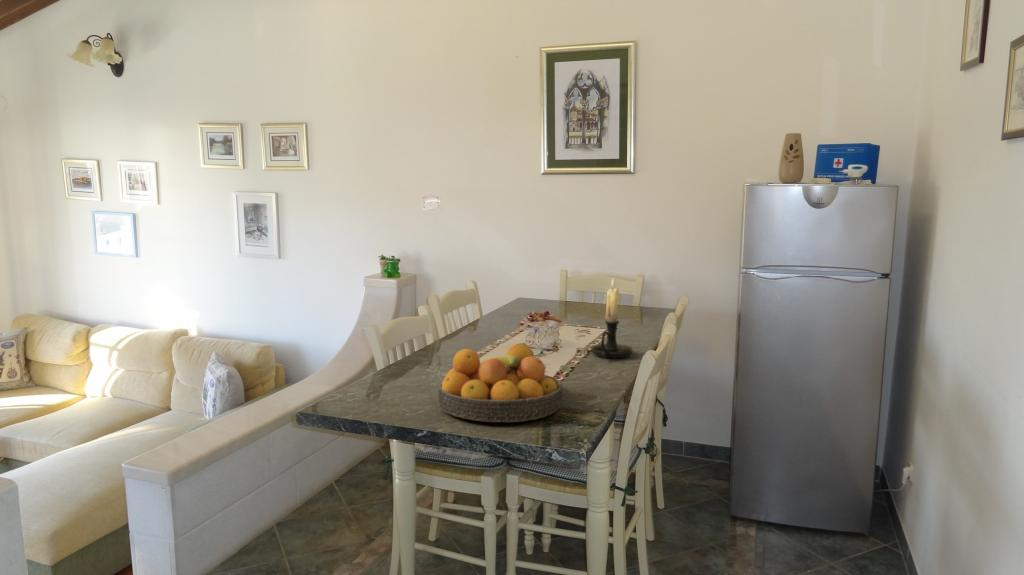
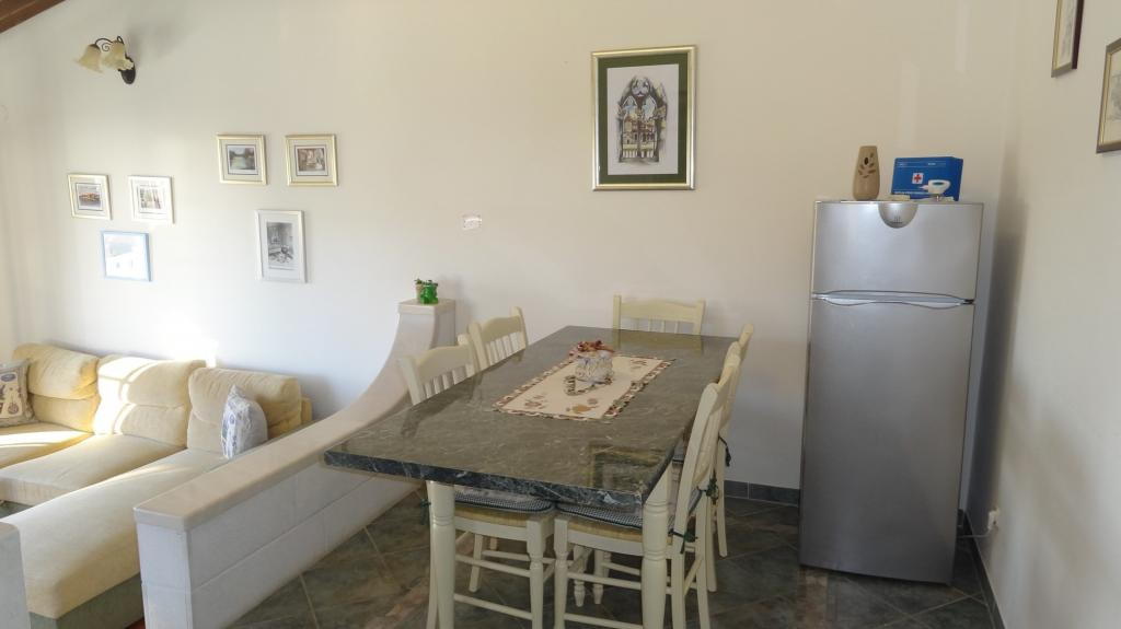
- fruit bowl [437,343,564,423]
- candle holder [590,276,633,360]
